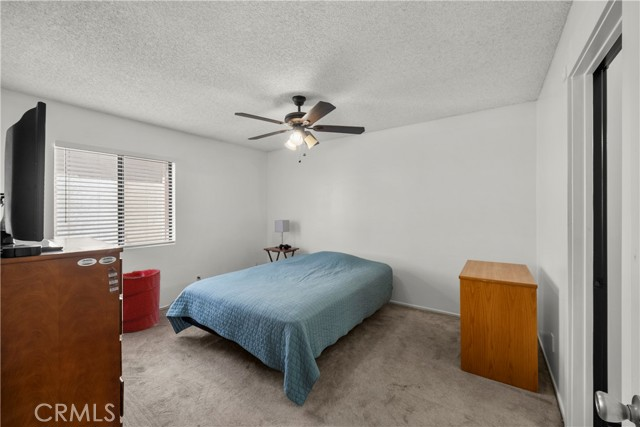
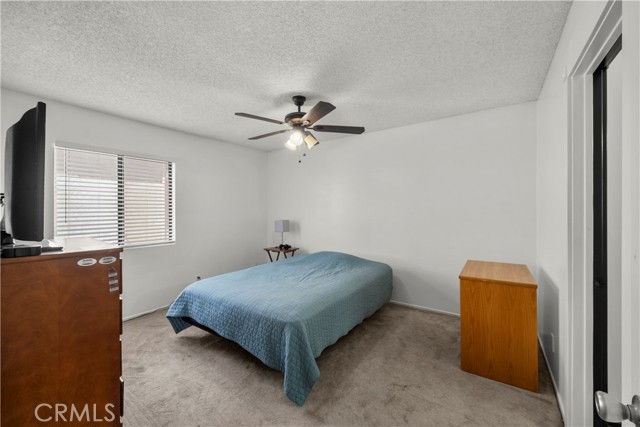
- laundry hamper [122,268,161,334]
